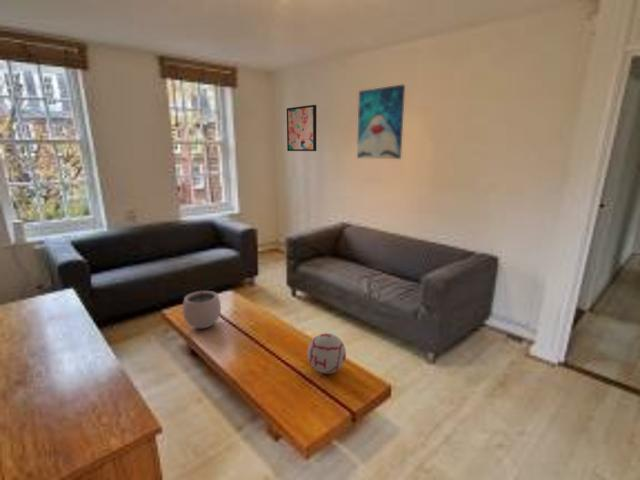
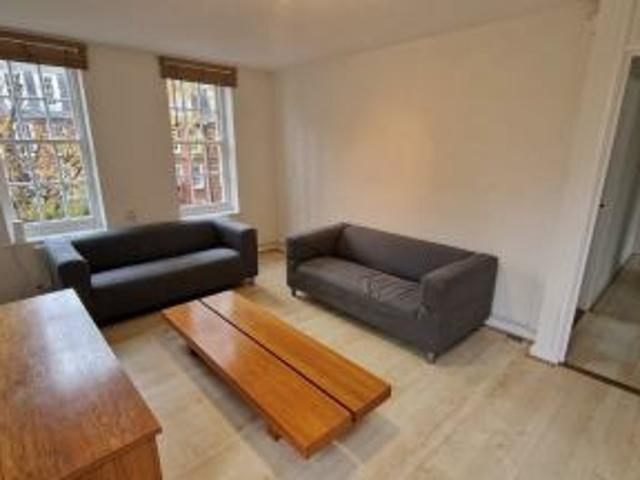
- decorative ball [306,332,347,375]
- wall art [286,104,317,152]
- wall art [356,84,406,160]
- plant pot [182,283,222,330]
